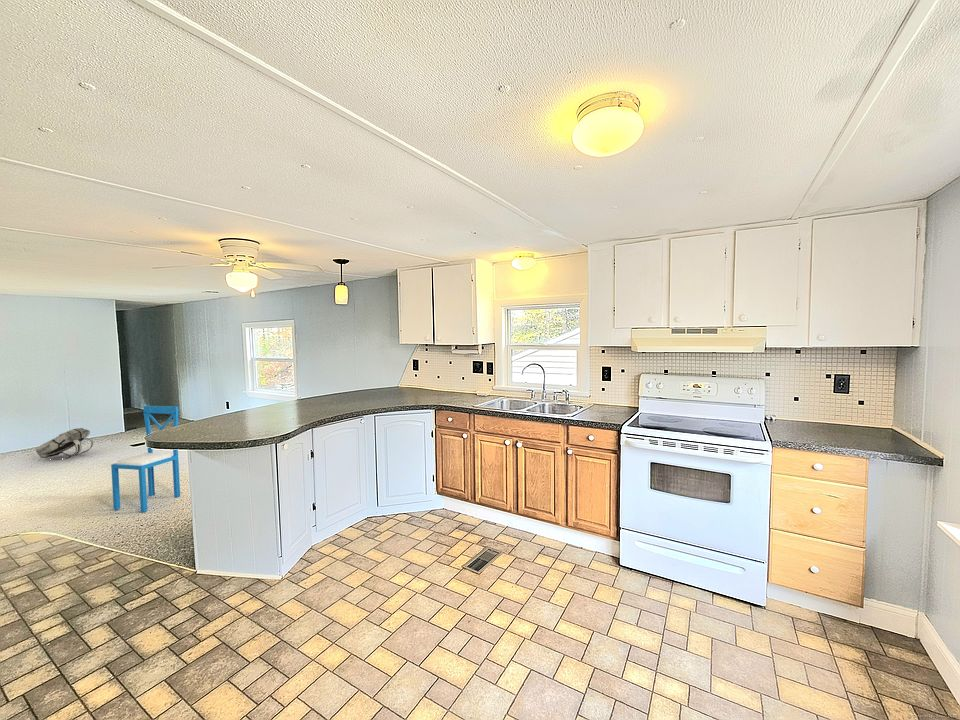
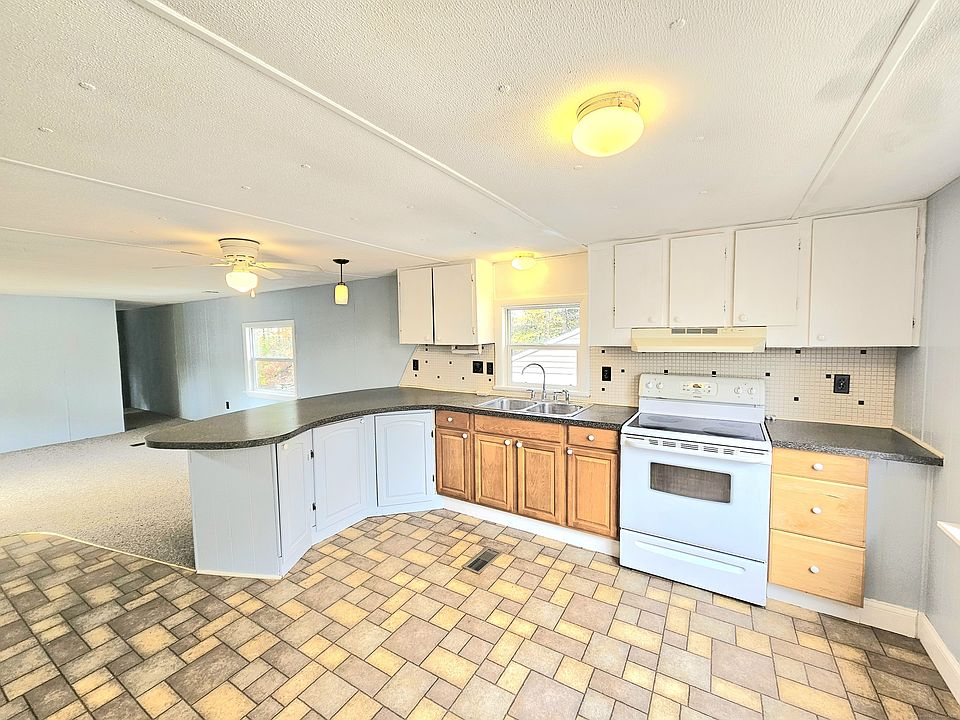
- dining chair [110,405,181,513]
- backpack [35,427,94,461]
